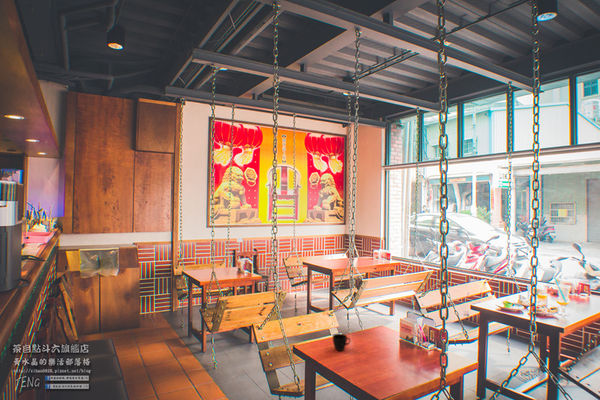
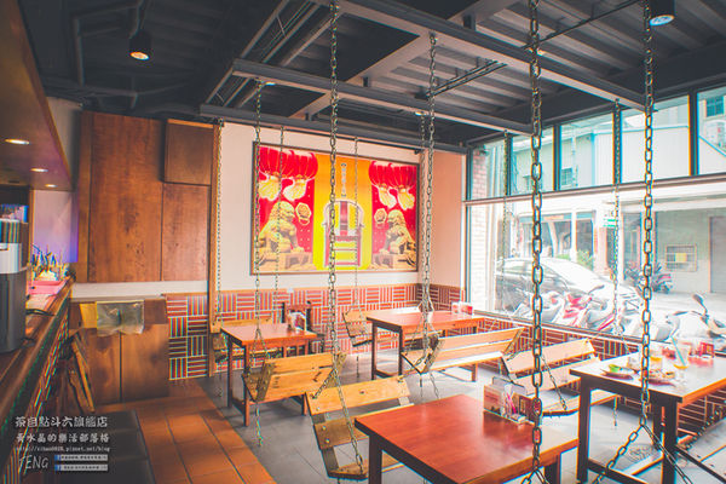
- cup [332,333,351,352]
